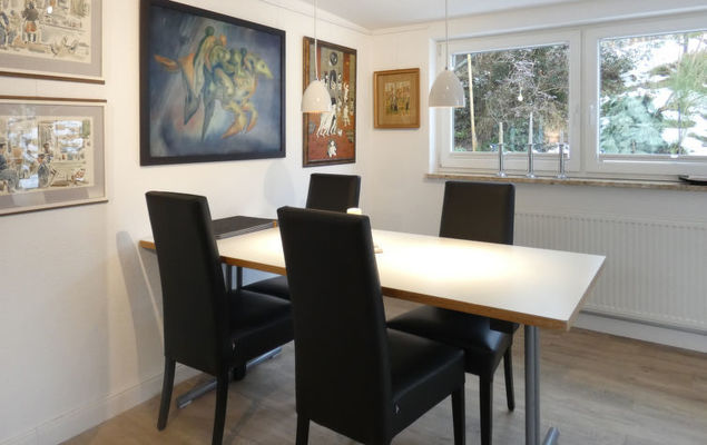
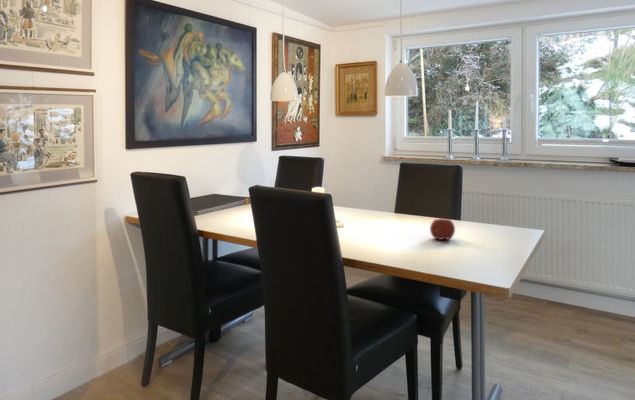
+ fruit [429,215,456,241]
